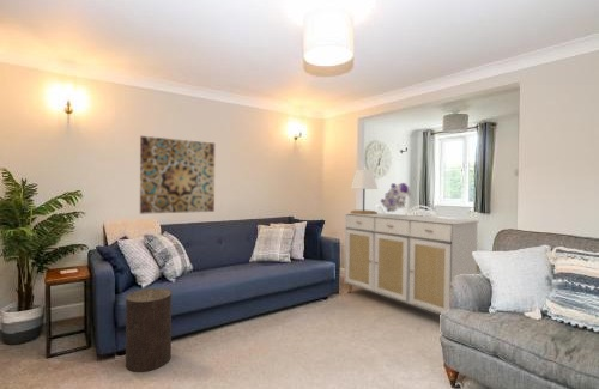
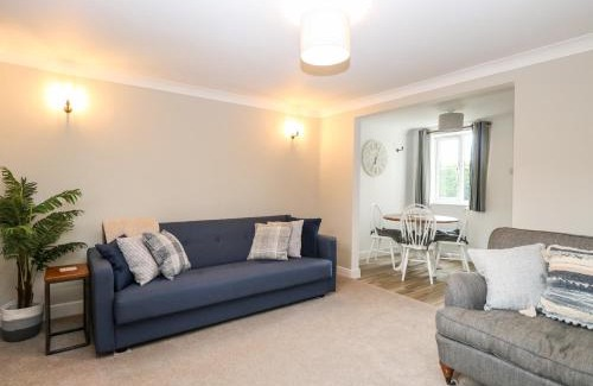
- bouquet [380,182,415,213]
- sideboard [343,212,480,315]
- stool [125,287,173,373]
- lamp [350,169,379,214]
- wall art [139,135,216,215]
